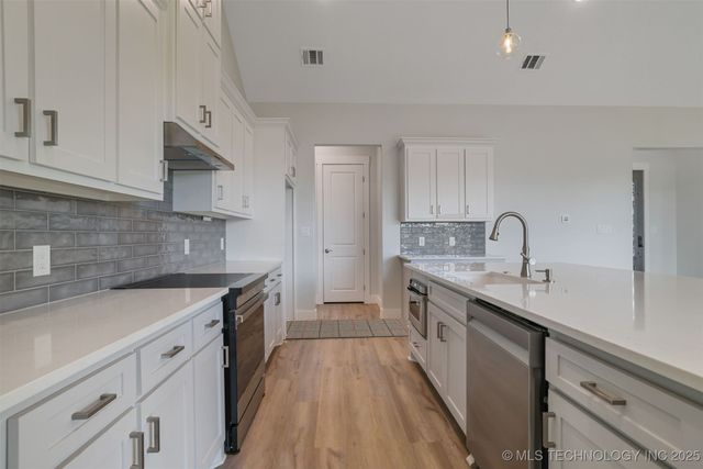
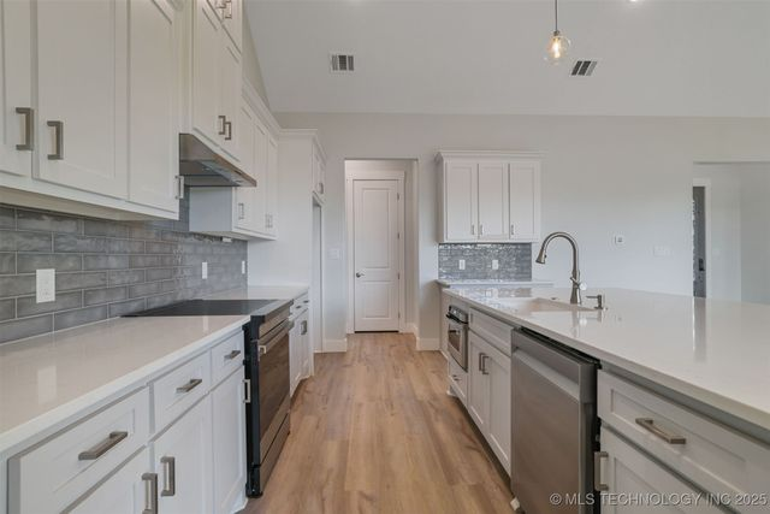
- rug [284,317,410,340]
